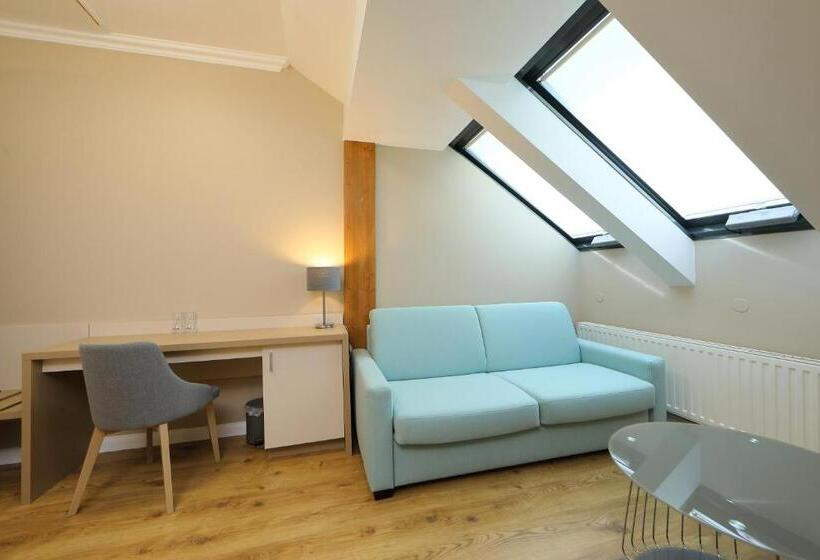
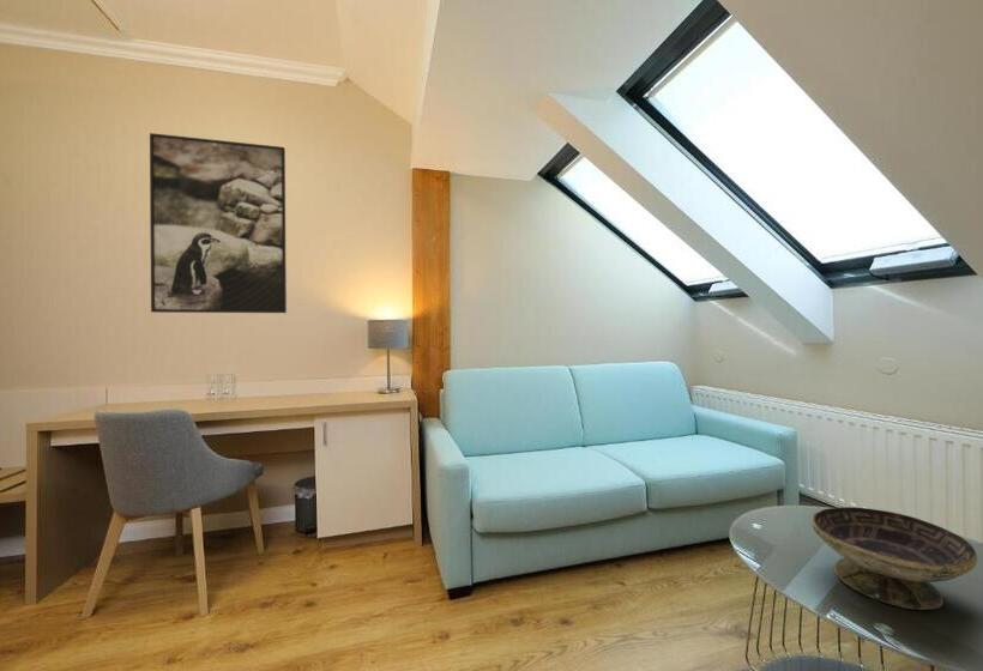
+ decorative bowl [810,506,978,611]
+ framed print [149,132,288,314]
